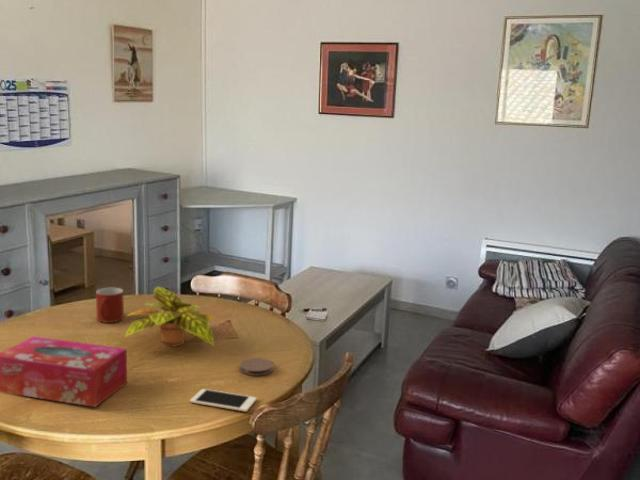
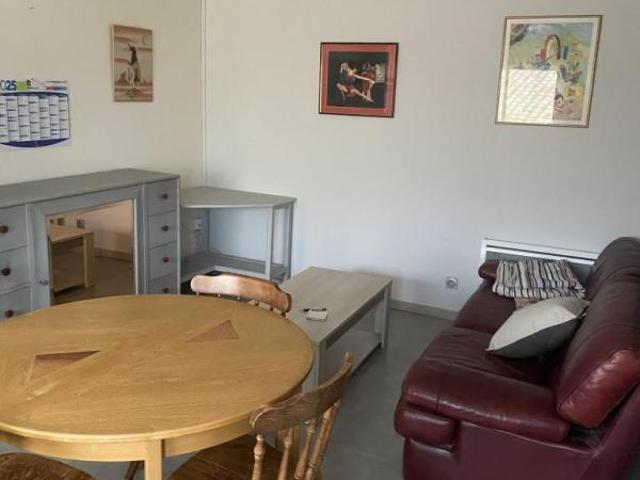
- cell phone [189,388,258,413]
- coaster [239,357,274,376]
- mug [95,287,125,324]
- tissue box [0,335,128,408]
- plant [124,285,218,348]
